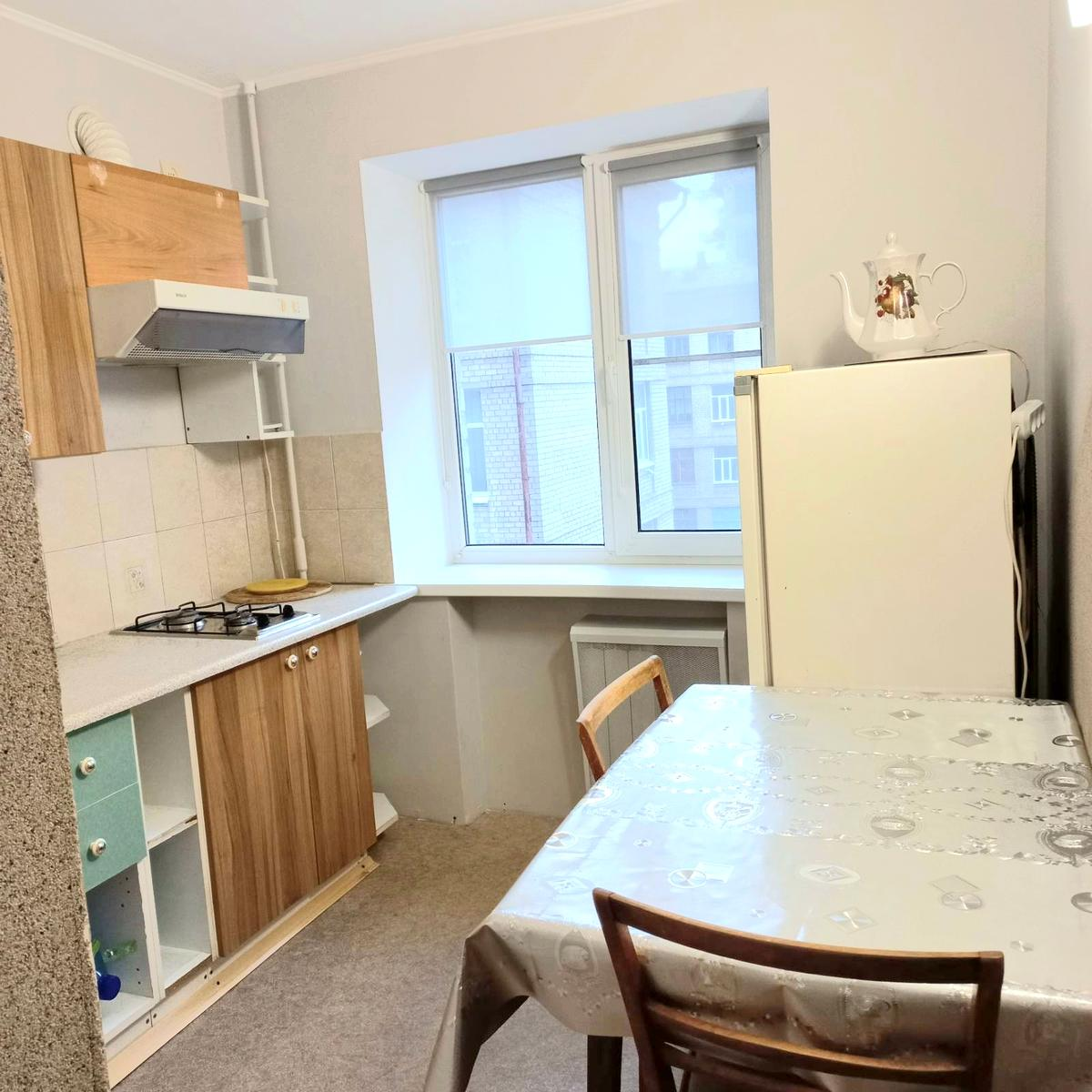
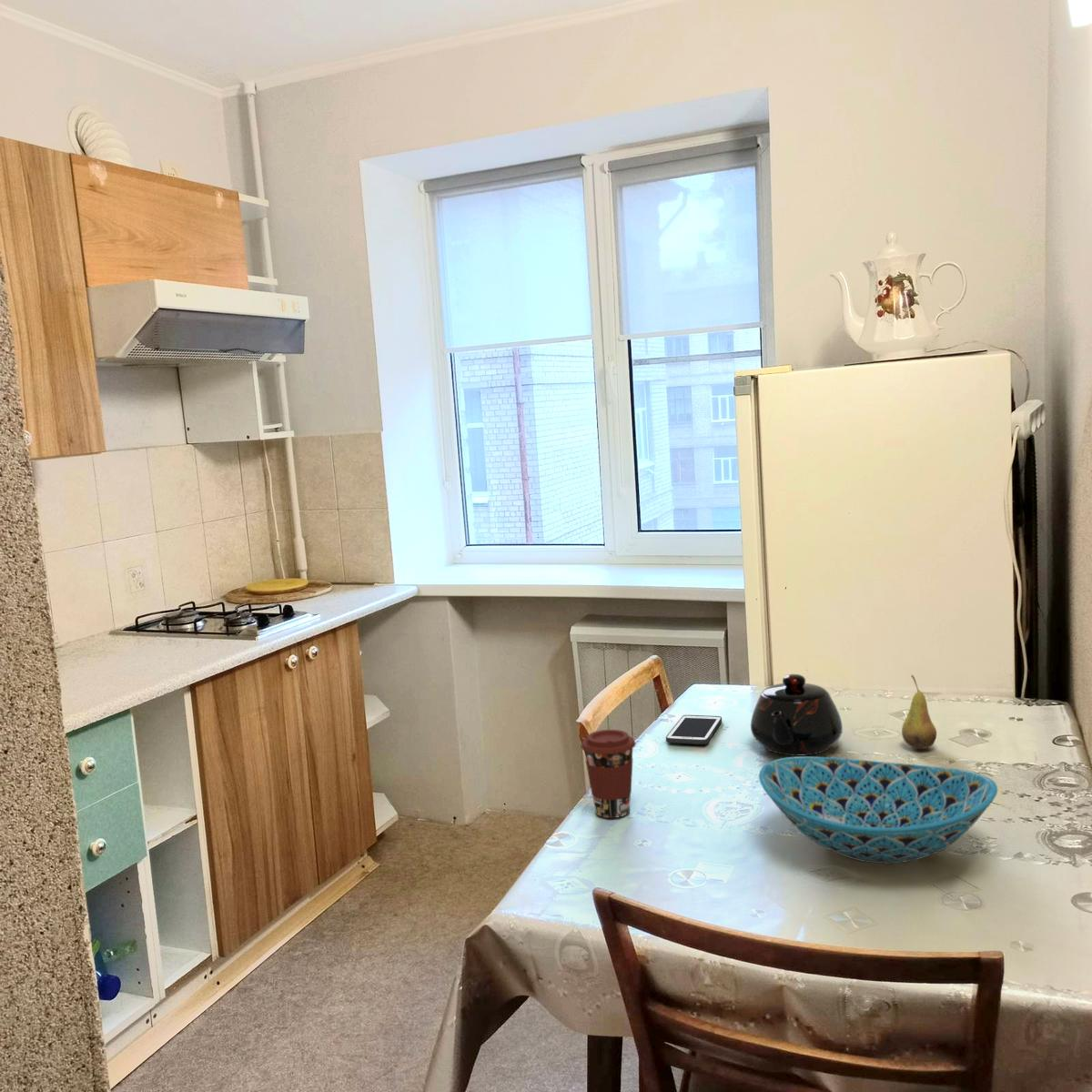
+ fruit [901,674,937,750]
+ teapot [750,673,844,756]
+ cell phone [665,714,723,745]
+ bowl [758,755,998,864]
+ coffee cup [580,729,637,819]
